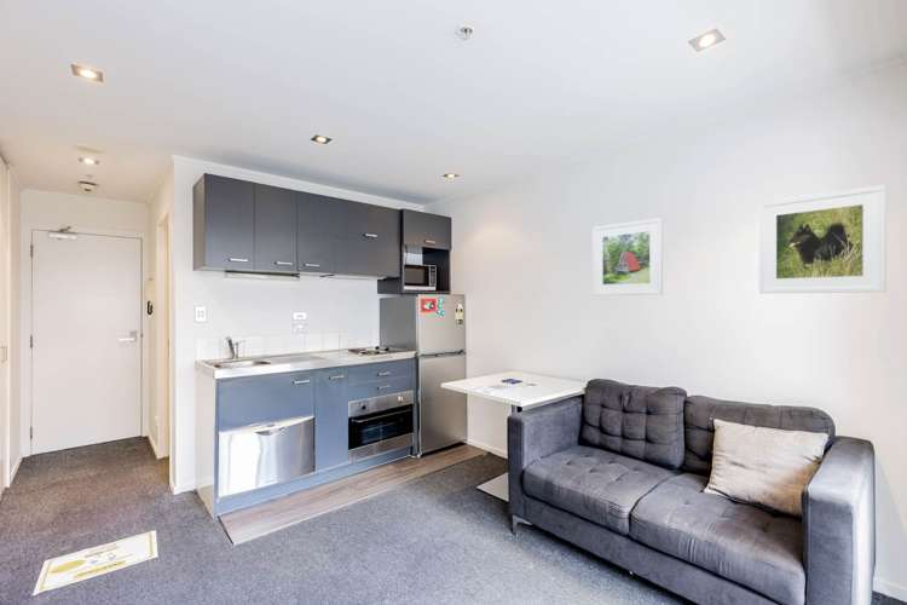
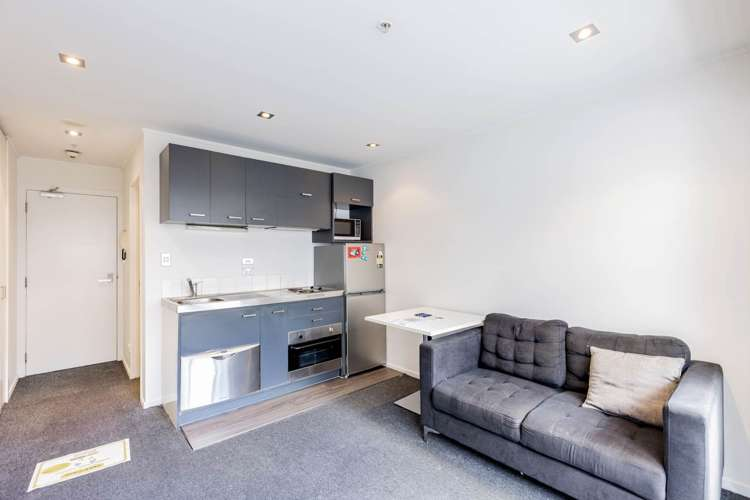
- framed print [758,184,888,295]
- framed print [591,217,664,296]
